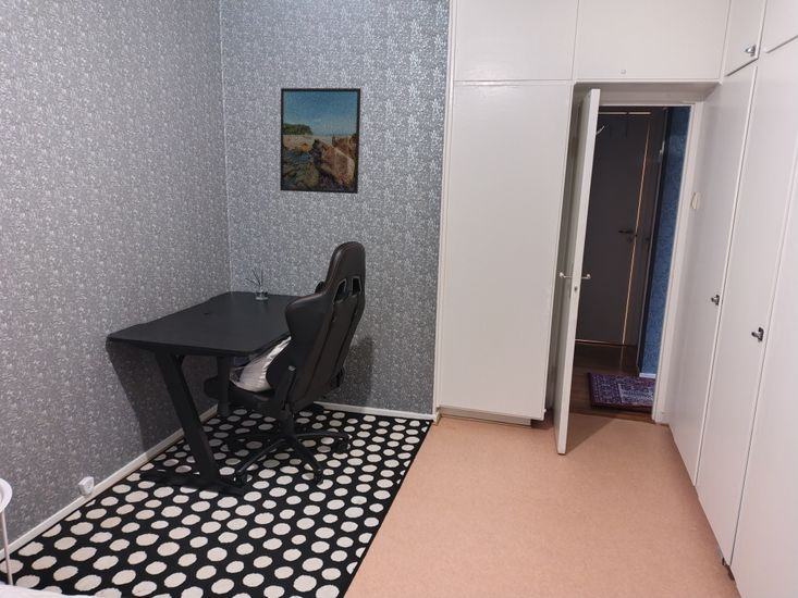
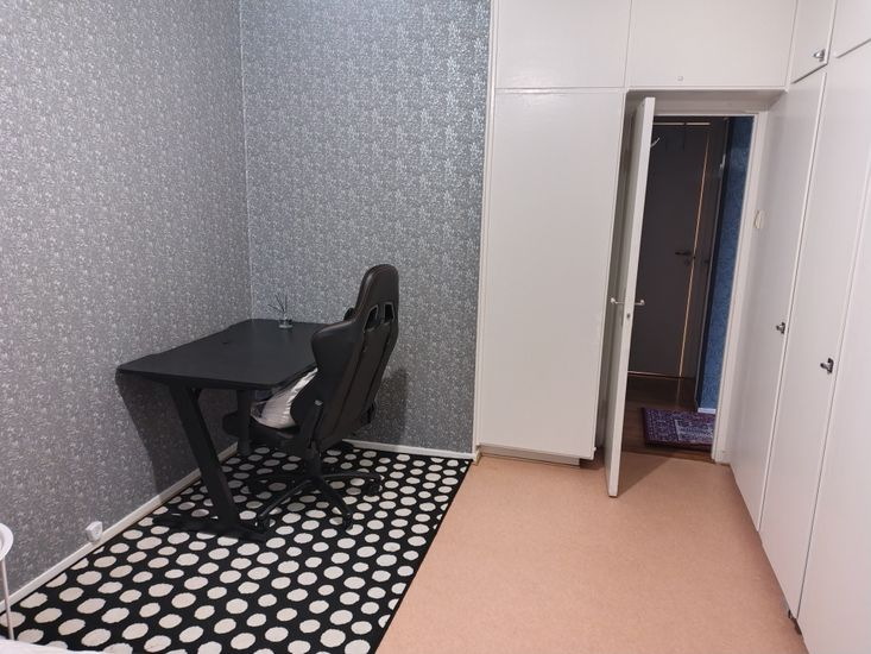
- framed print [279,87,361,195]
